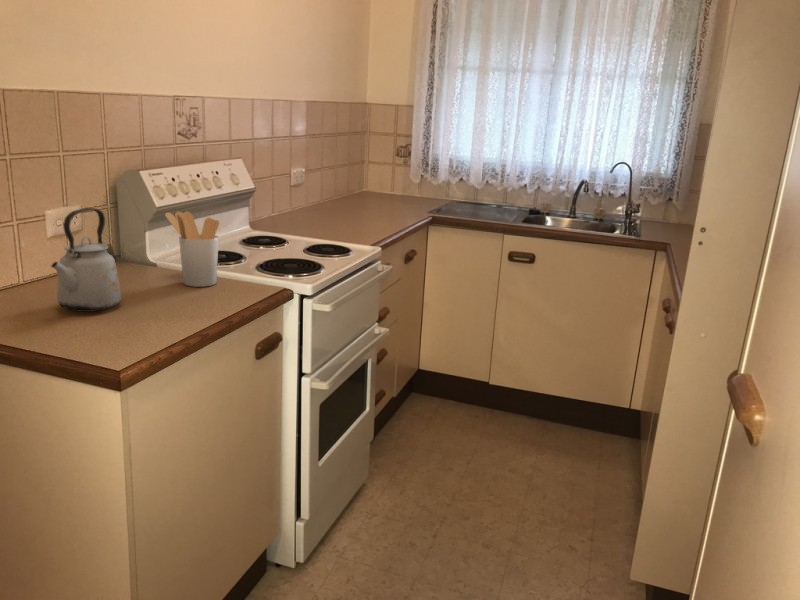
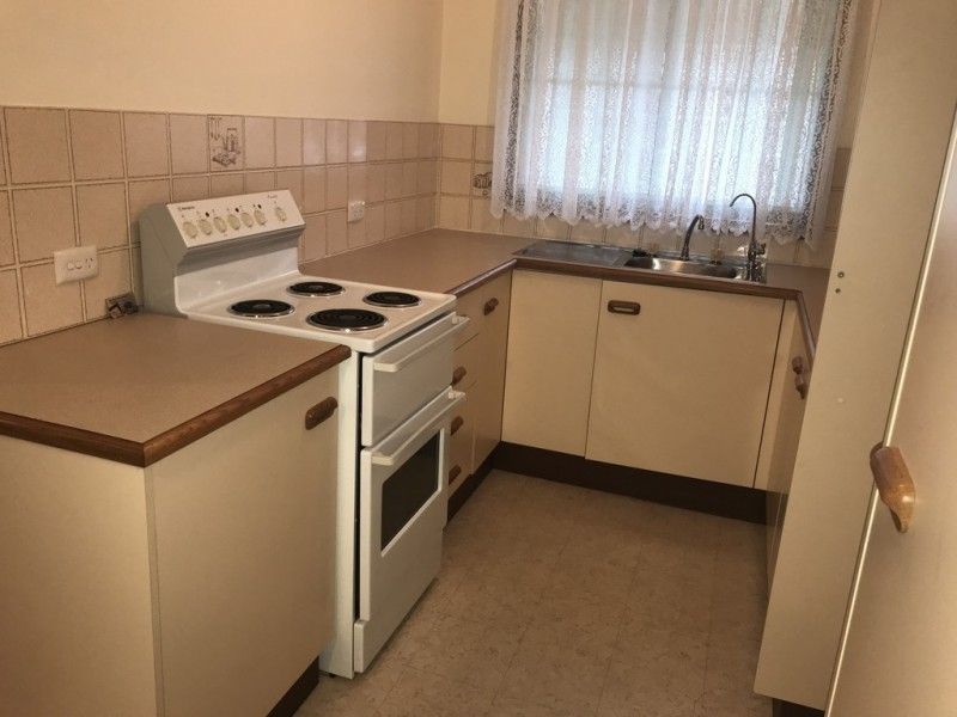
- kettle [50,207,122,313]
- utensil holder [164,210,220,288]
